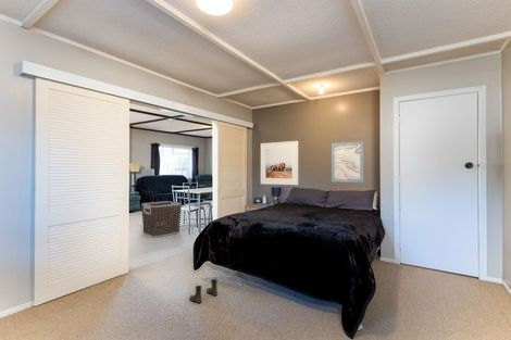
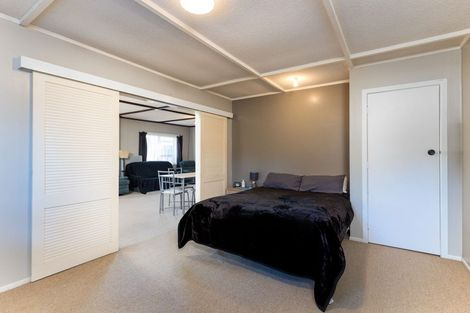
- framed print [260,140,299,186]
- wall art [331,140,365,184]
- clothes hamper [140,200,183,238]
- boots [188,278,219,304]
